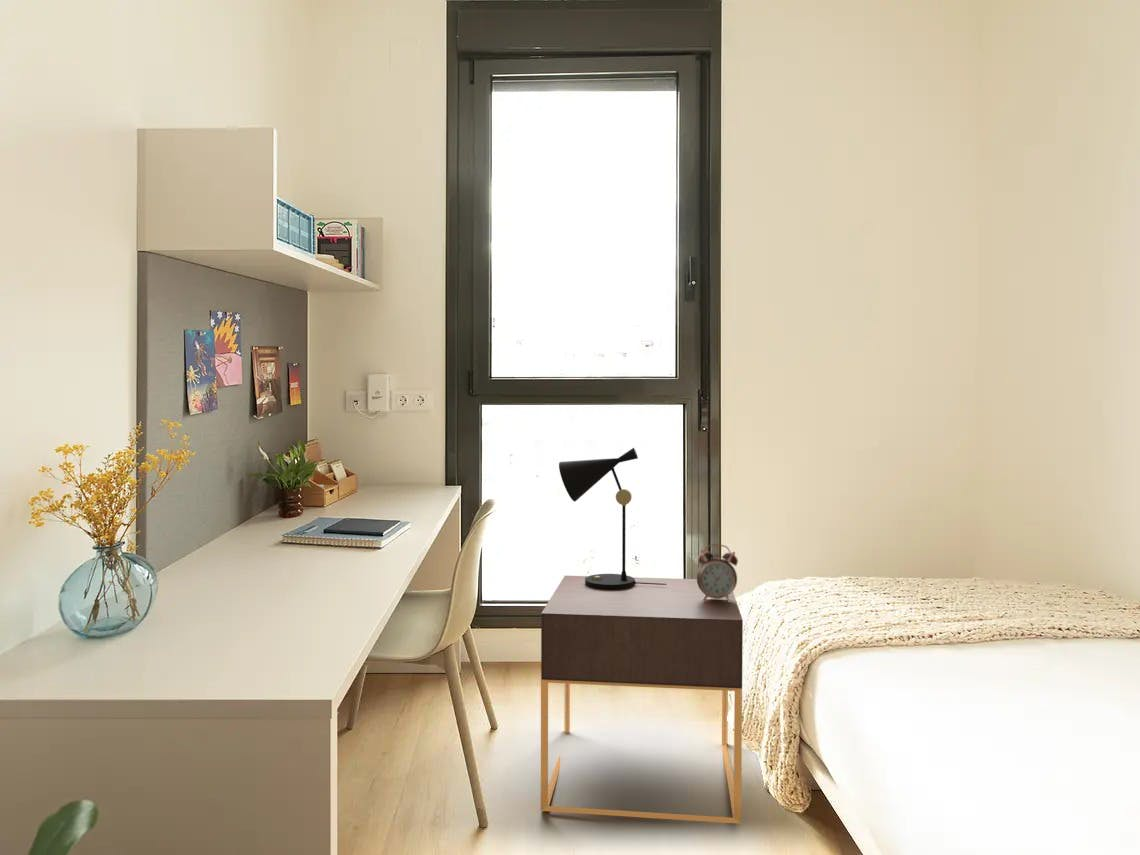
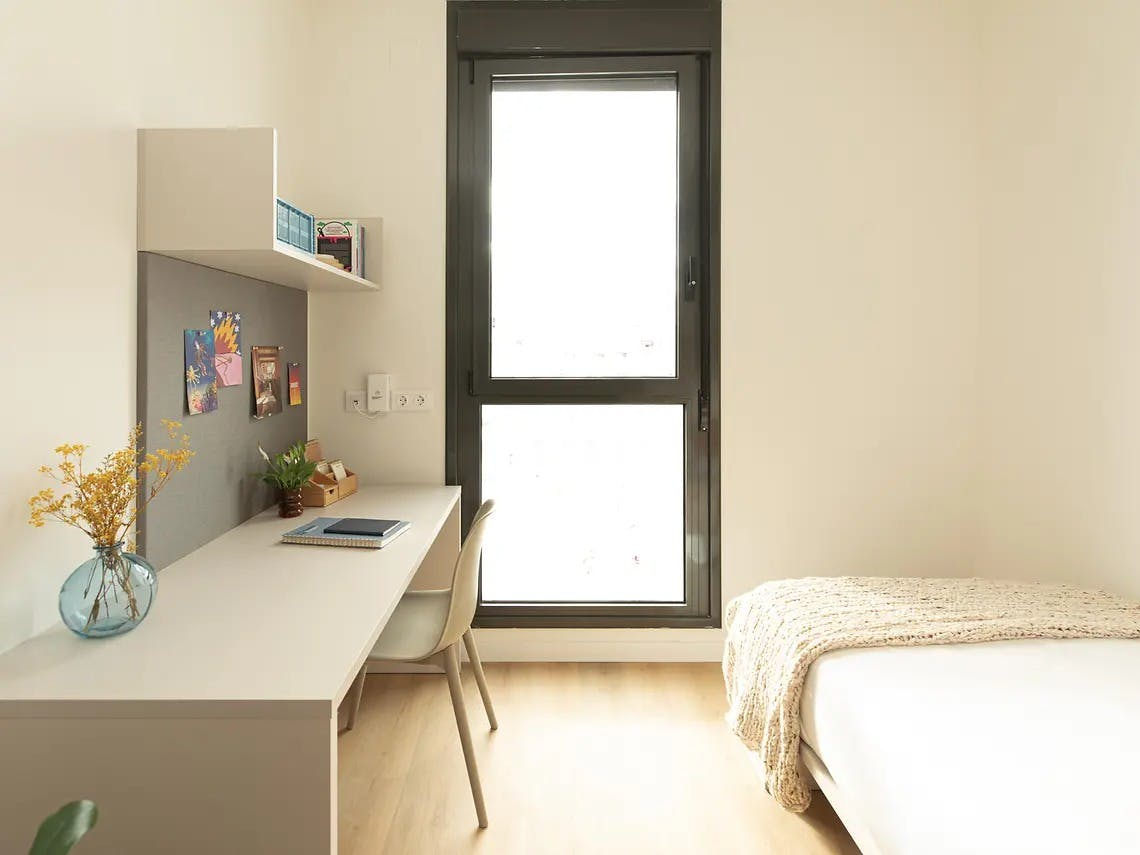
- alarm clock [696,543,739,602]
- table lamp [558,447,667,590]
- nightstand [540,575,744,825]
